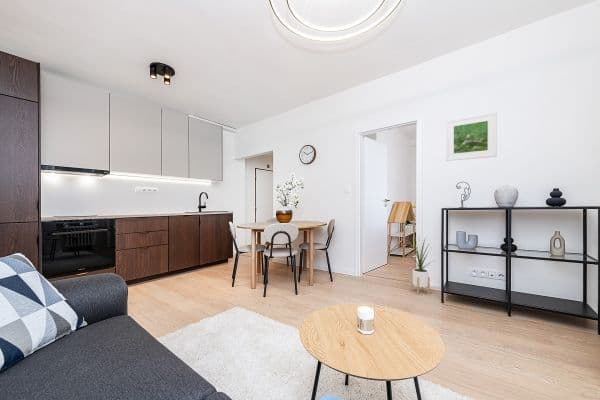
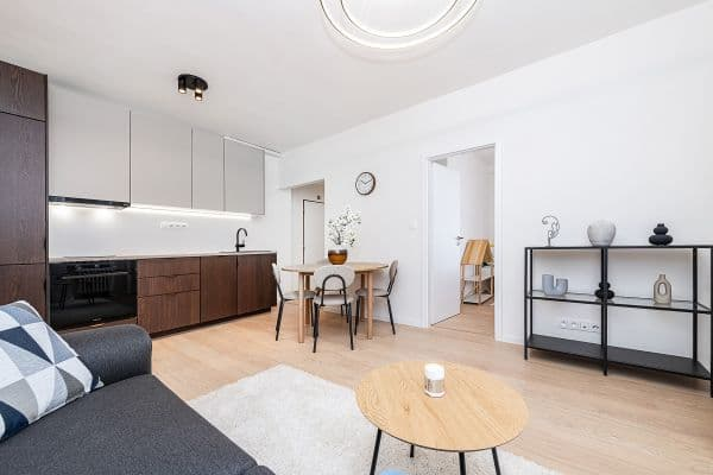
- house plant [405,235,436,295]
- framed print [445,111,498,162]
